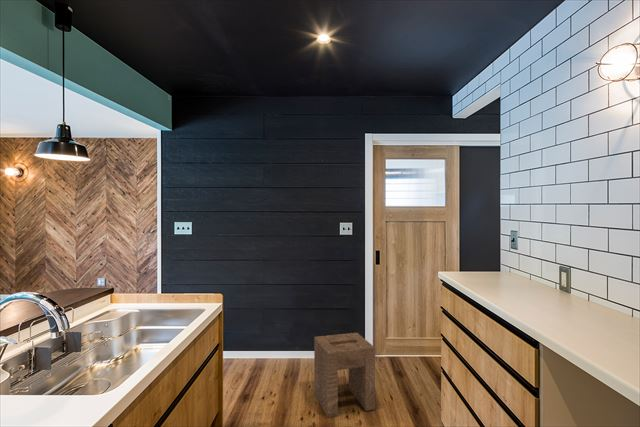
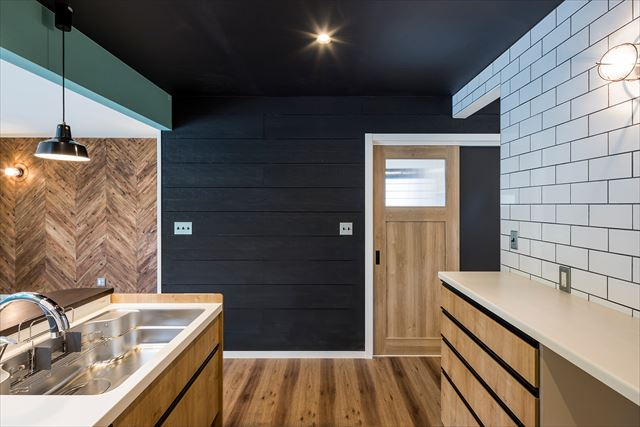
- stool [313,332,376,418]
